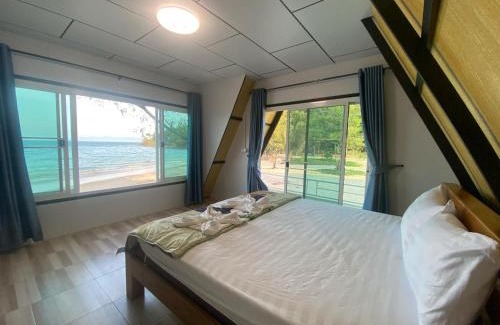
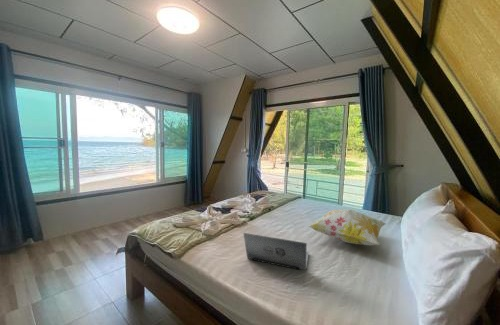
+ laptop [243,232,310,271]
+ decorative pillow [307,208,387,246]
